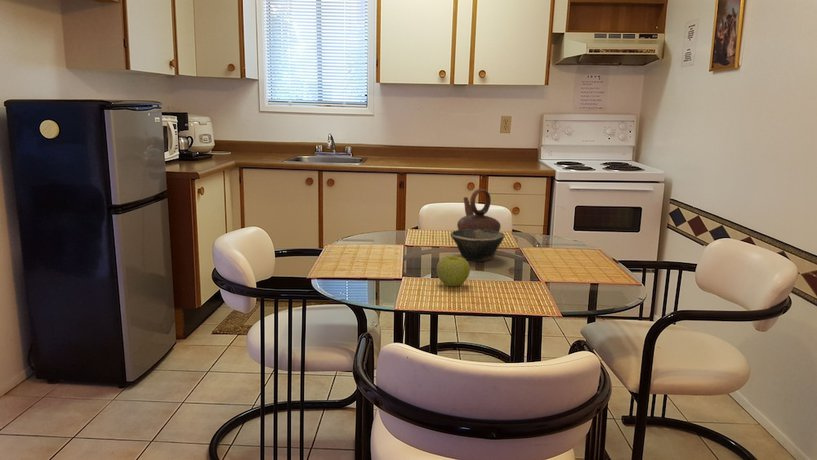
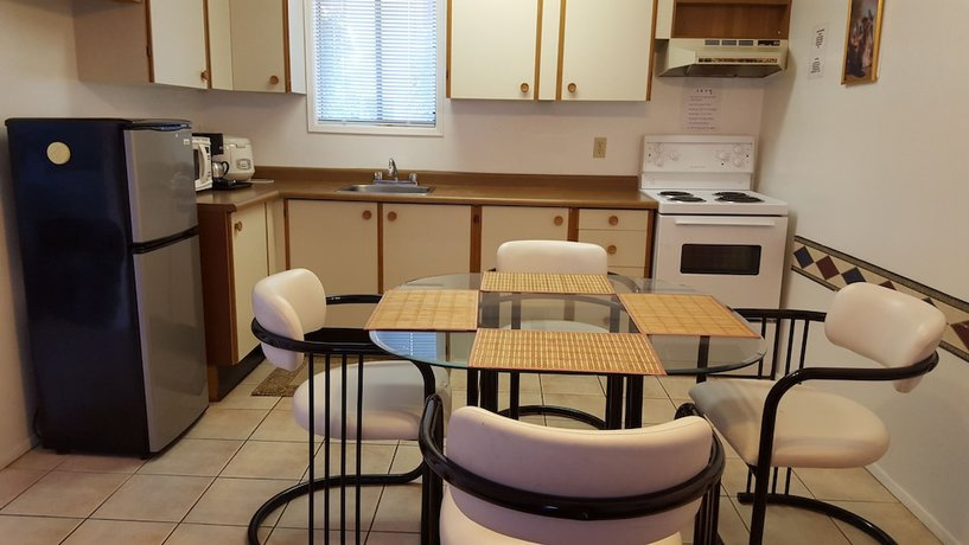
- bowl [449,229,506,262]
- teapot [456,188,502,232]
- apple [436,255,471,287]
